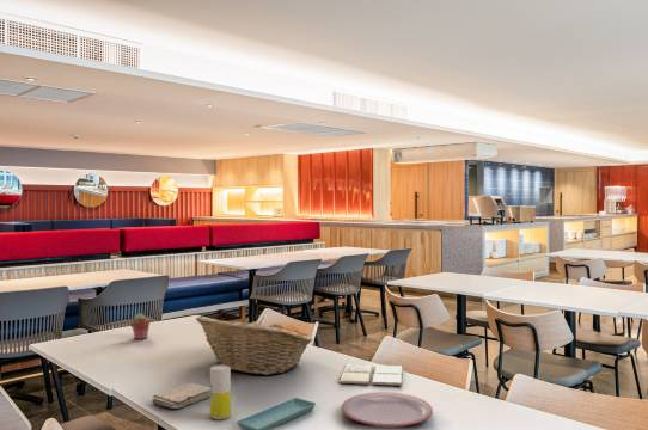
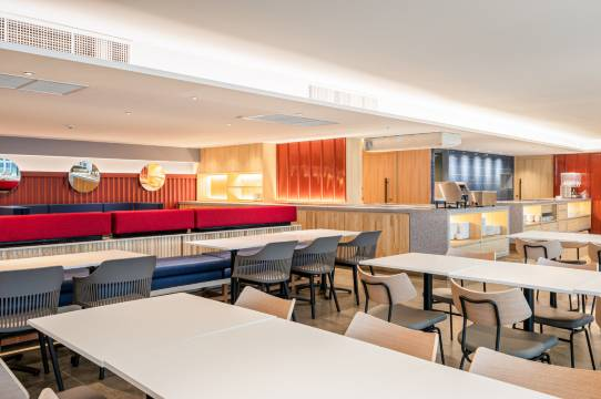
- potted succulent [129,312,152,340]
- beverage can [209,364,232,420]
- saucer [236,397,317,430]
- washcloth [151,382,210,410]
- fruit basket [195,315,314,376]
- plate [341,391,434,429]
- drink coaster [340,363,403,387]
